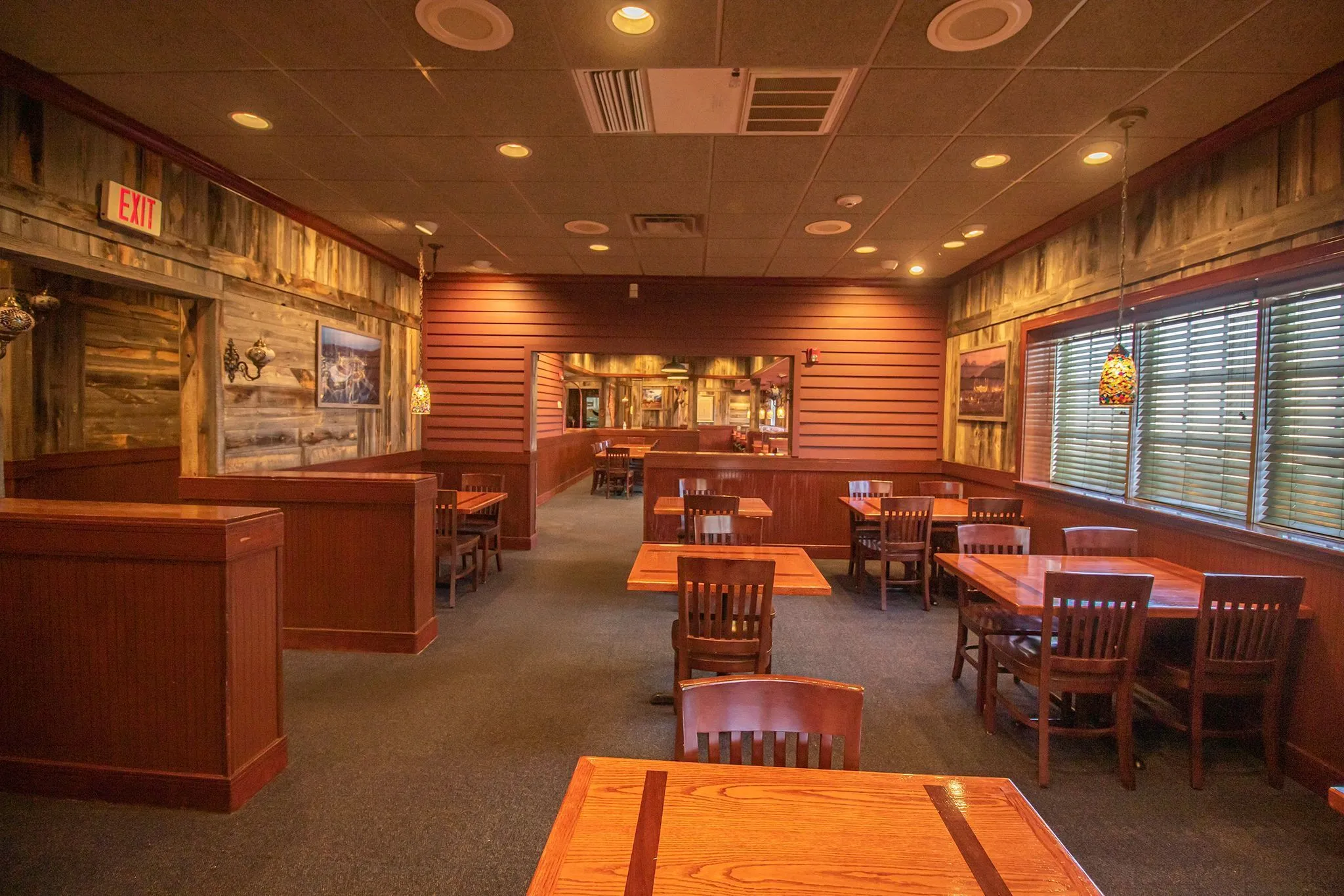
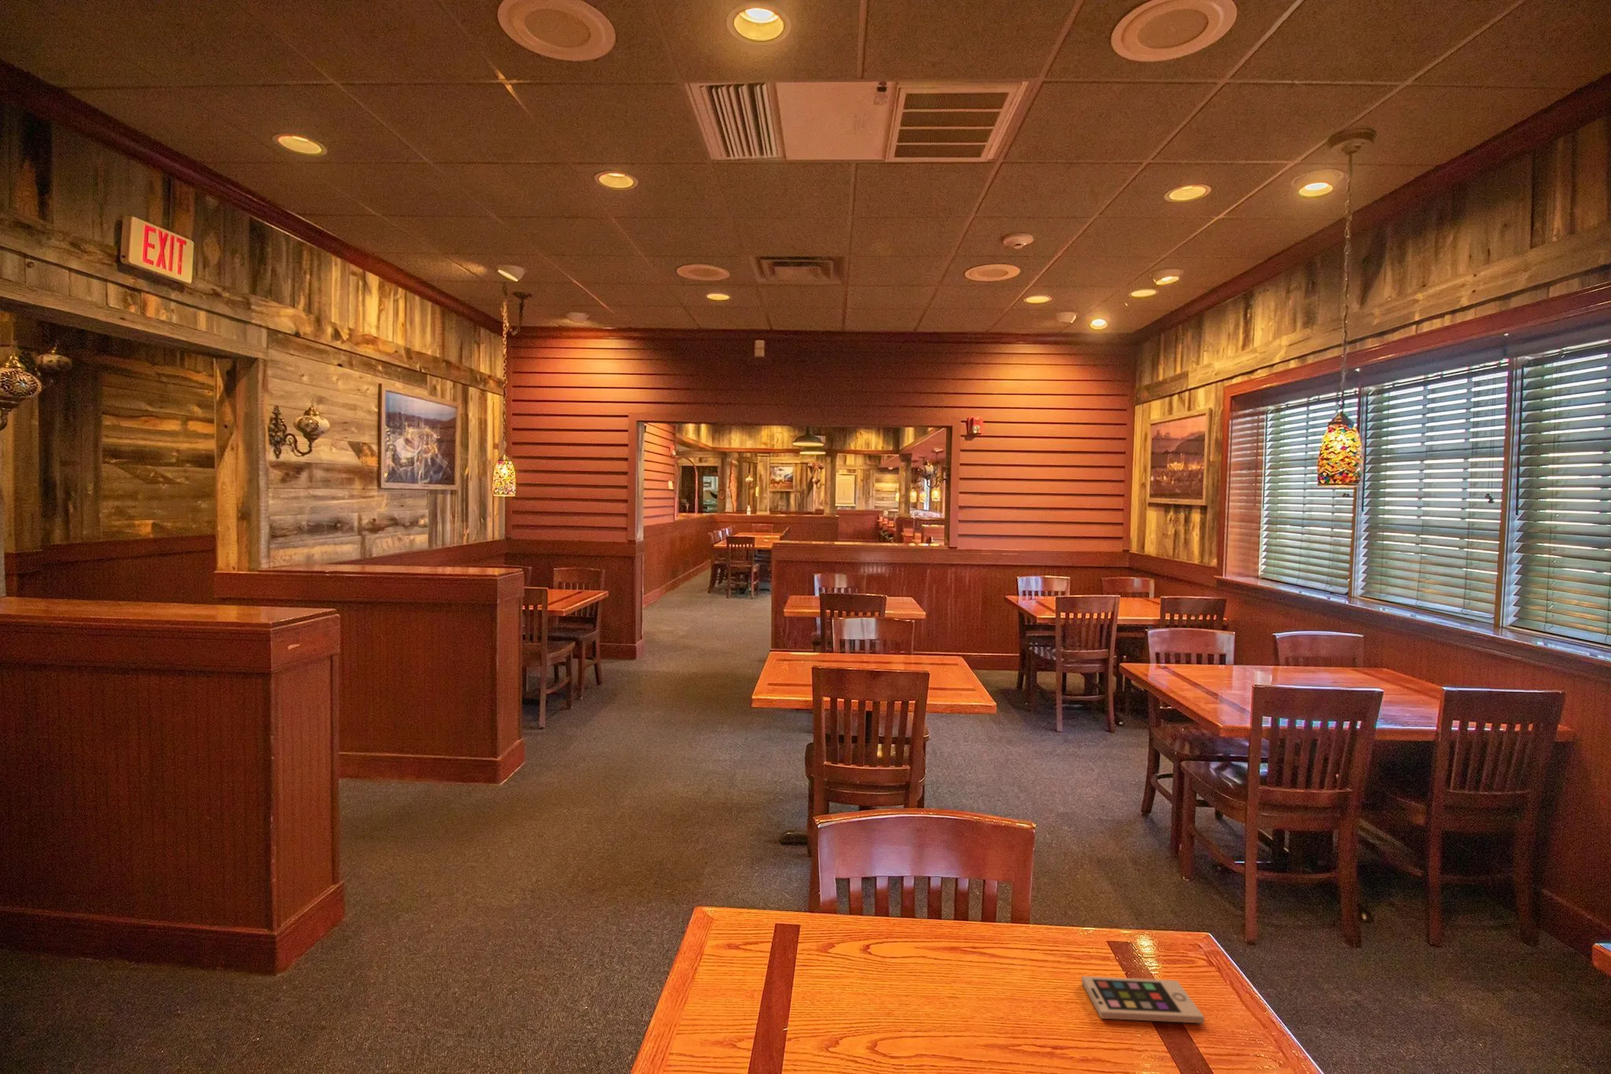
+ smartphone [1081,975,1205,1024]
